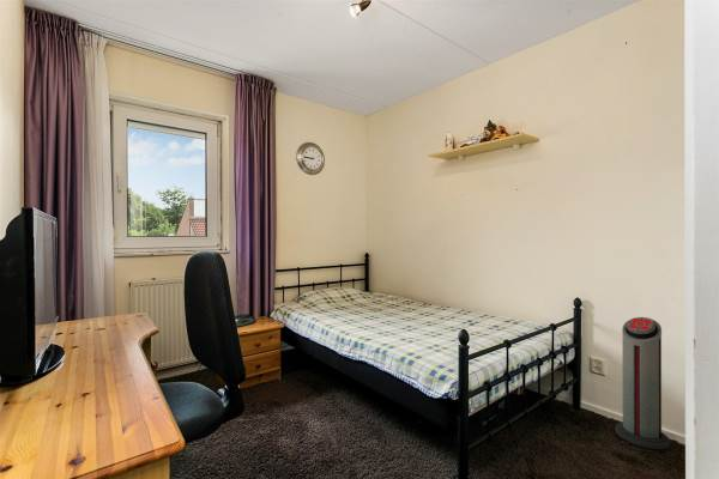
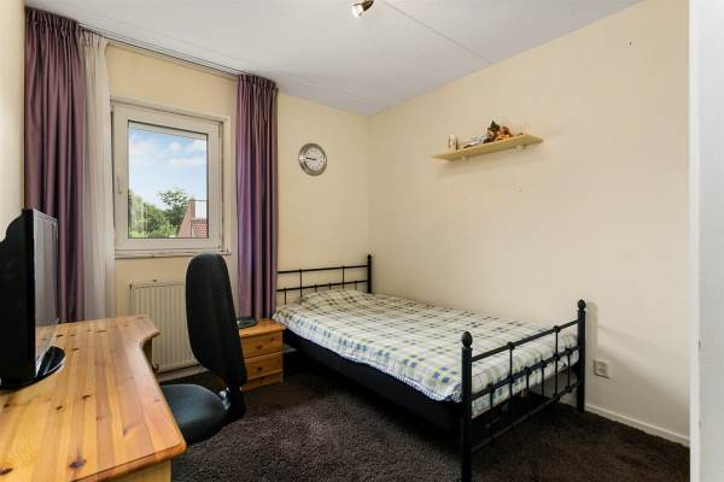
- air purifier [615,316,671,450]
